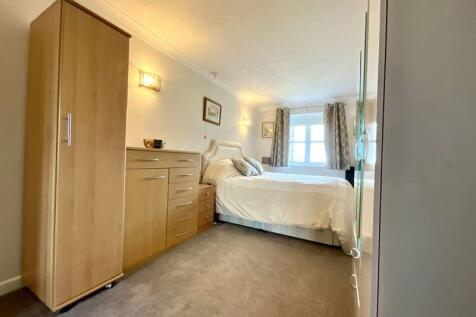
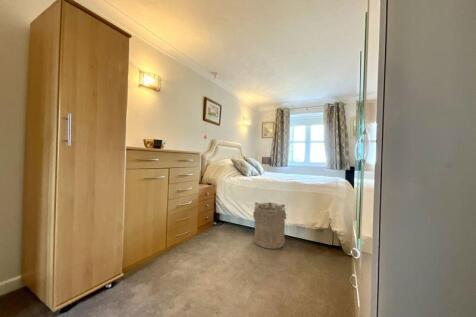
+ laundry hamper [252,201,288,250]
